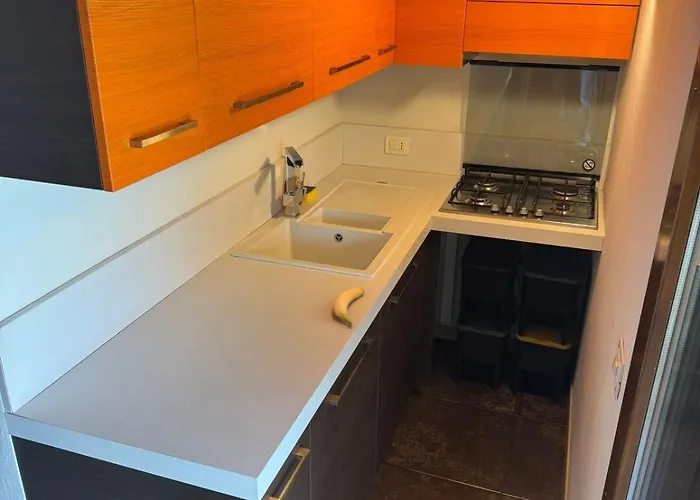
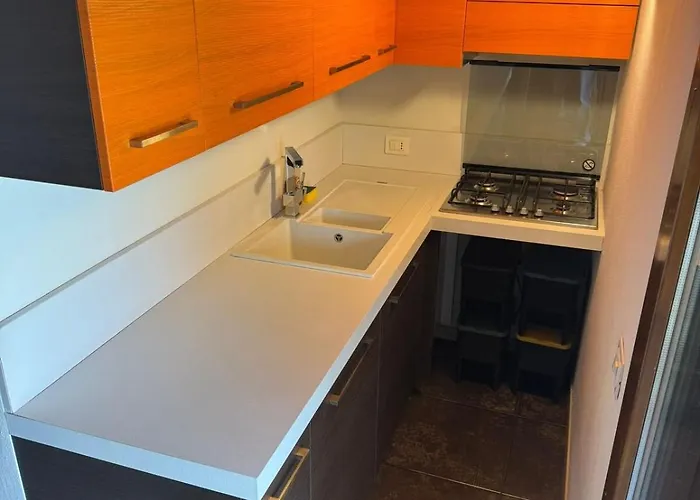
- banana [333,286,365,328]
